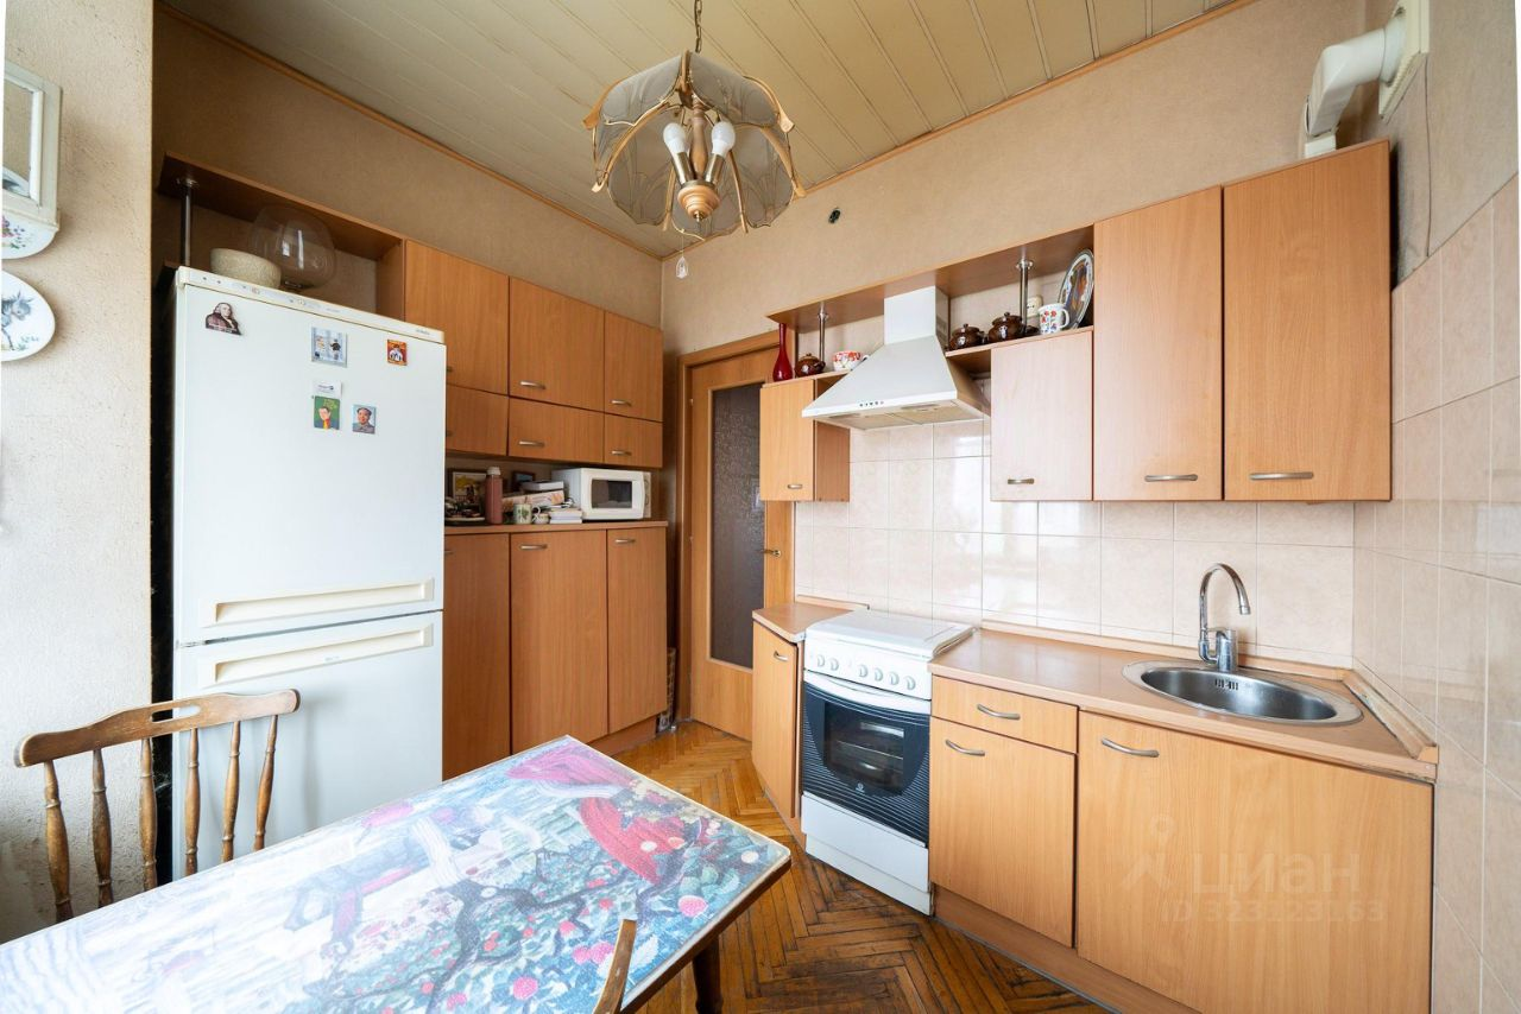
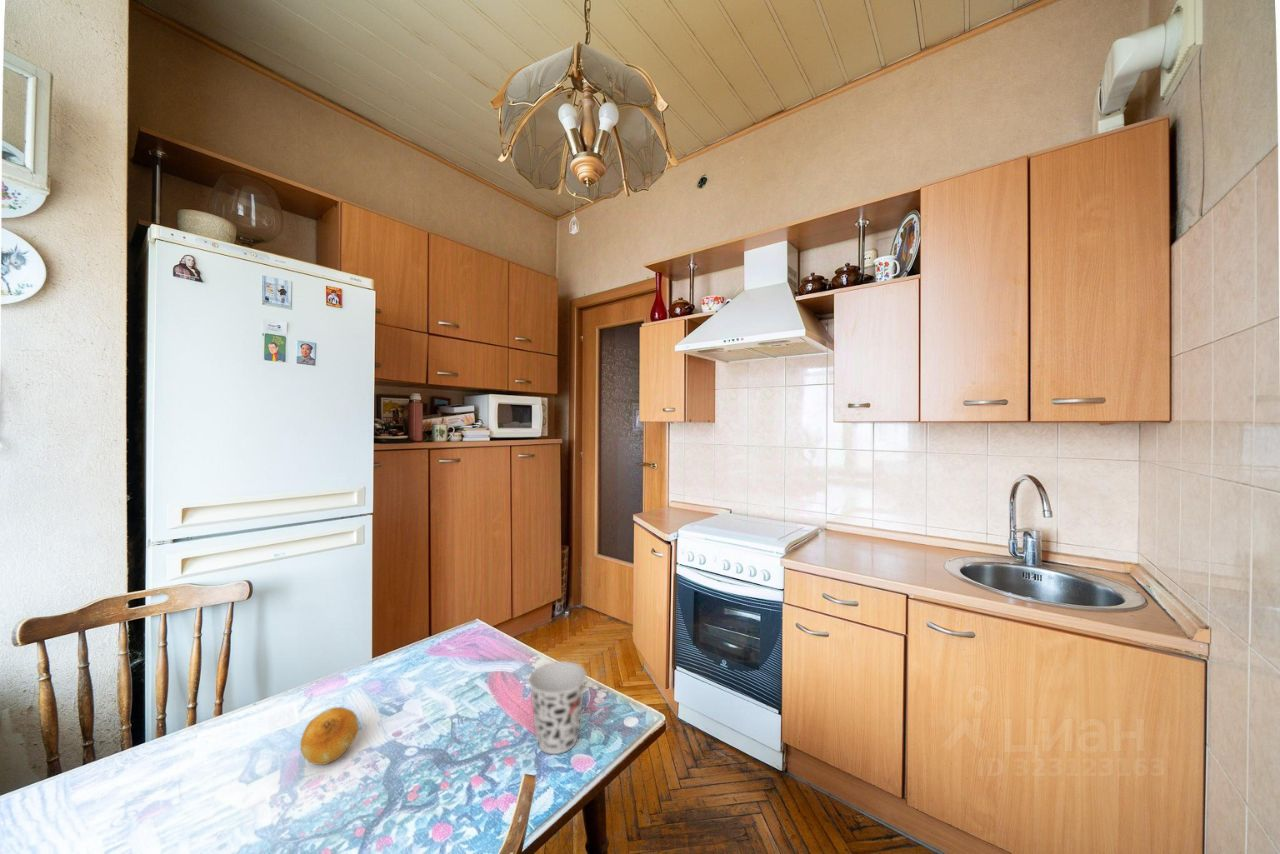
+ fruit [299,706,360,766]
+ cup [528,660,588,755]
